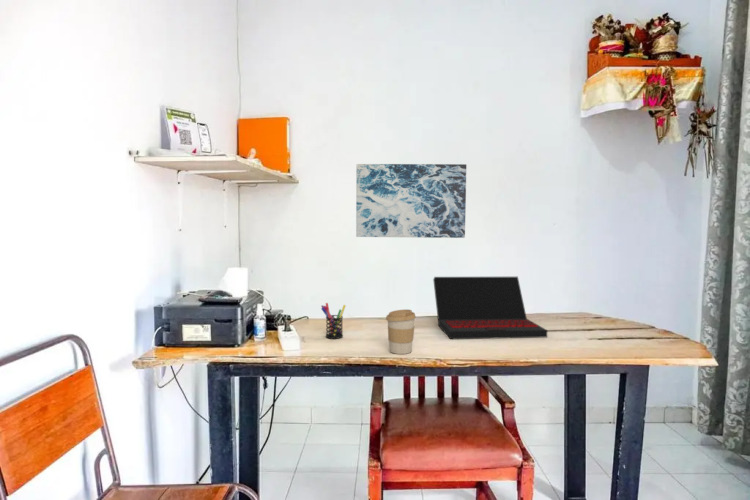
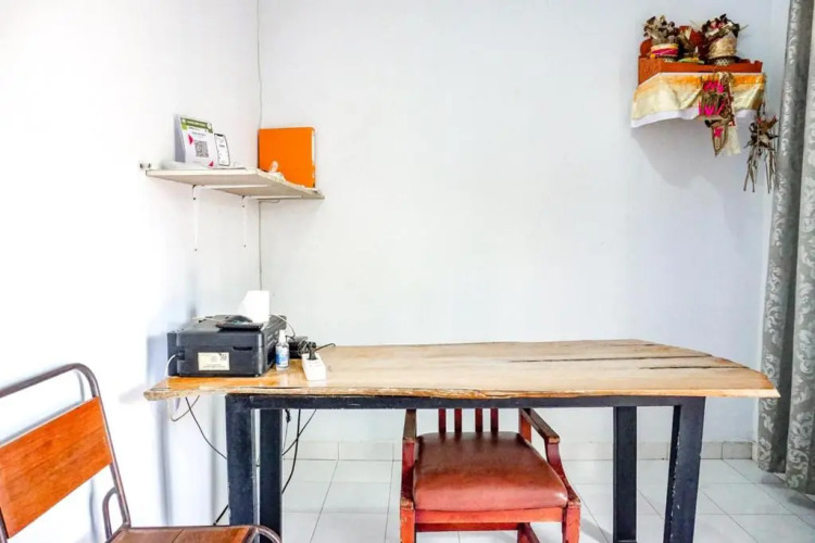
- laptop [432,276,548,340]
- pen holder [320,302,347,340]
- wall art [355,163,467,239]
- coffee cup [385,308,417,355]
